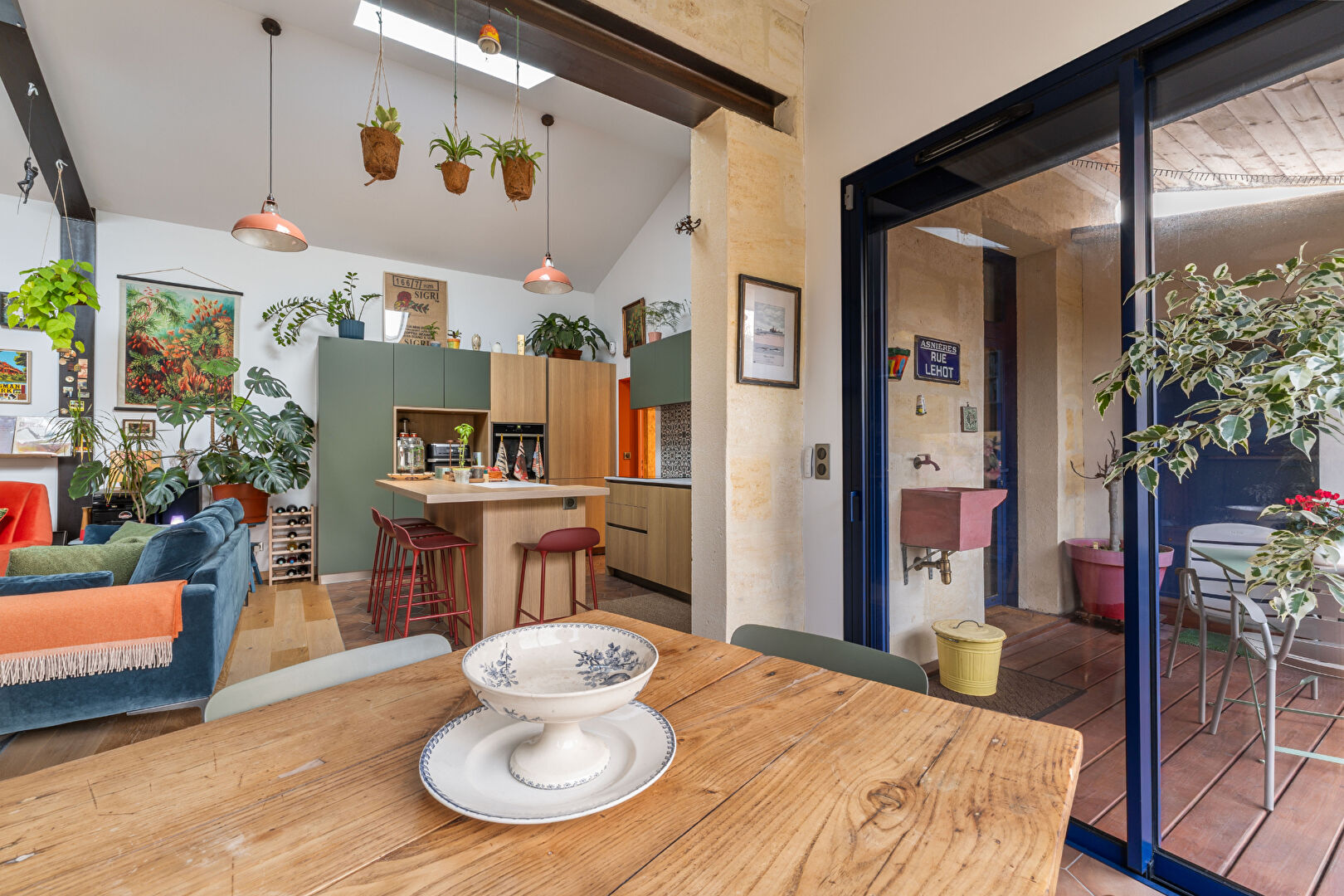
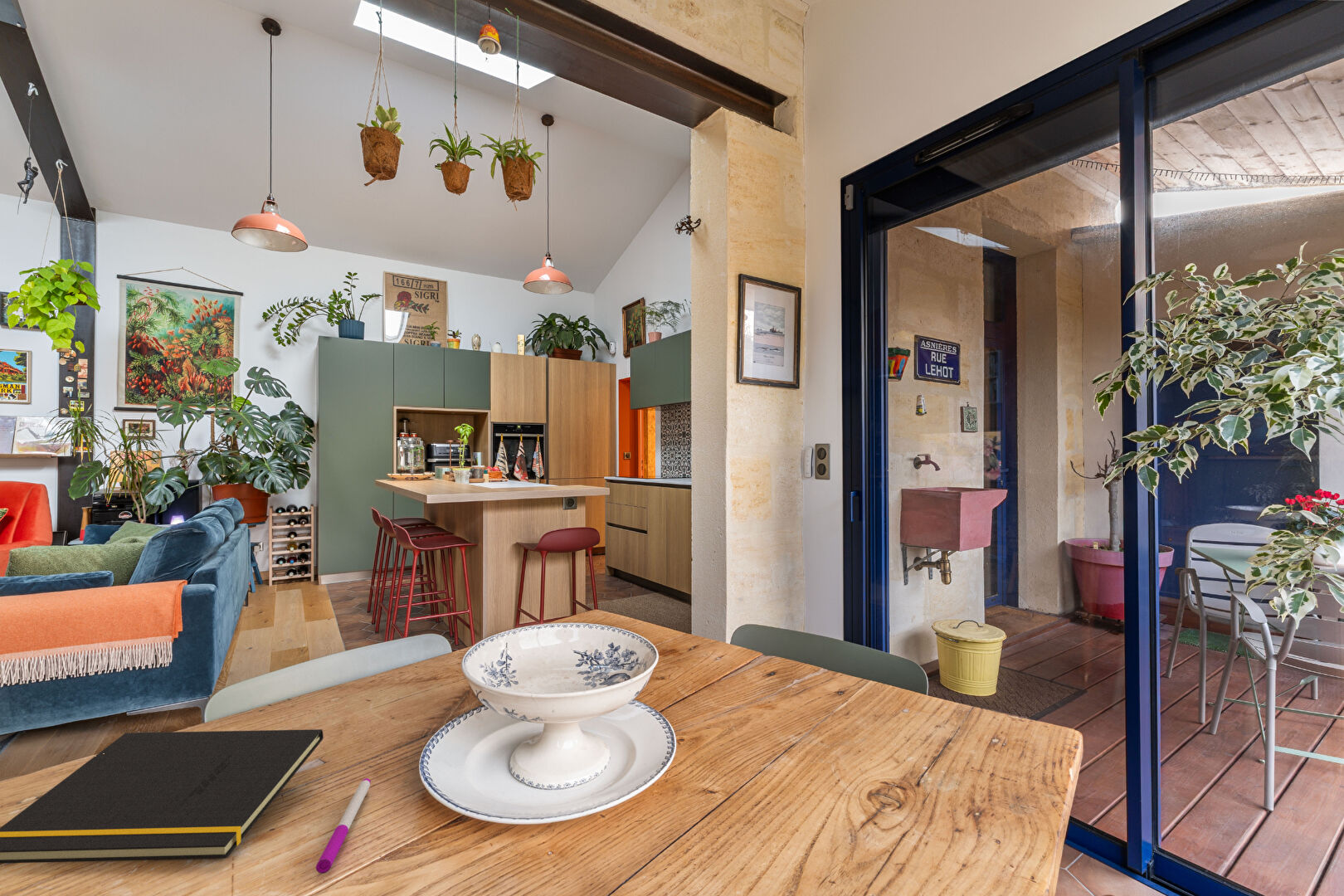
+ notepad [0,728,324,864]
+ pen [315,777,371,874]
